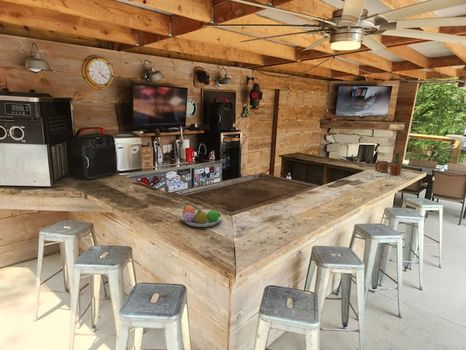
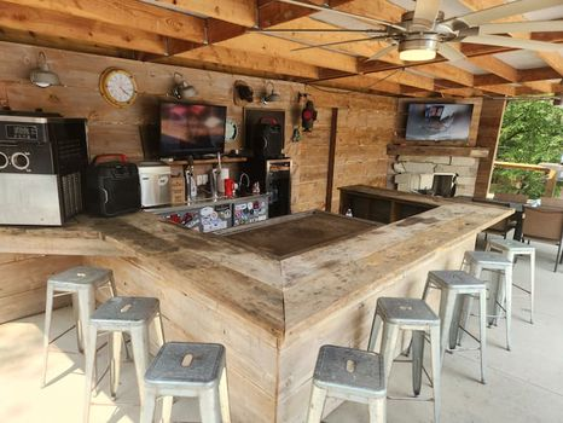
- fruit bowl [180,204,223,228]
- tavern set [374,150,403,176]
